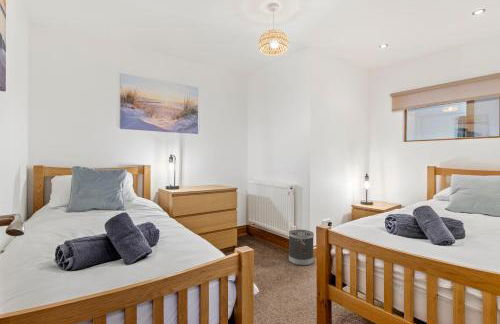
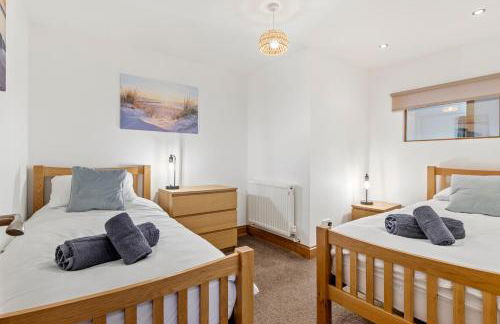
- wastebasket [288,229,315,267]
